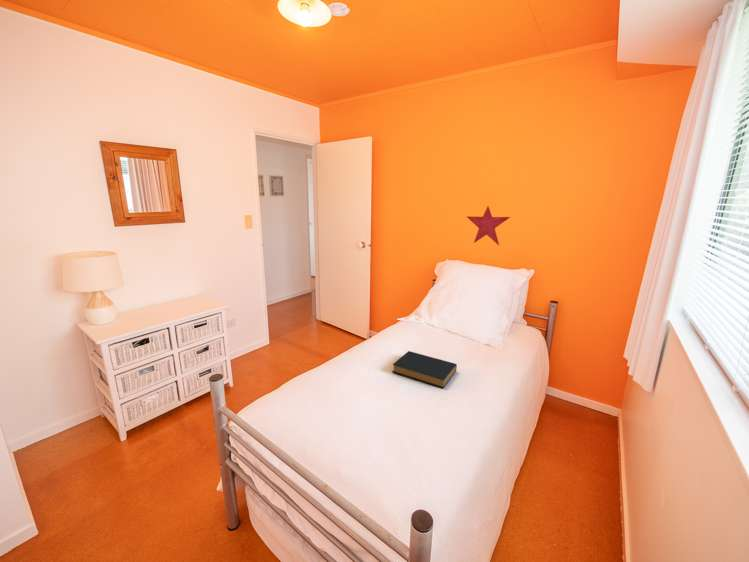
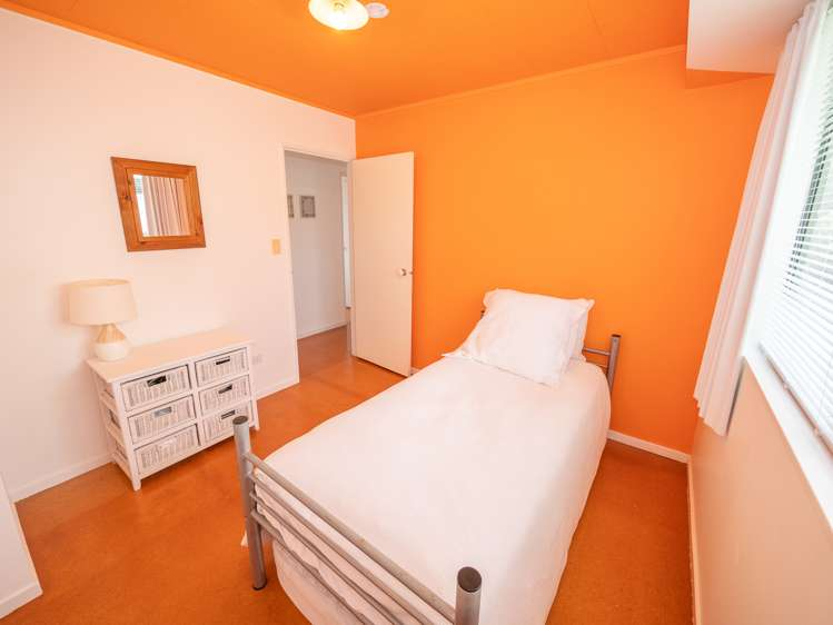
- hardback book [391,350,458,389]
- decorative star [466,205,511,246]
